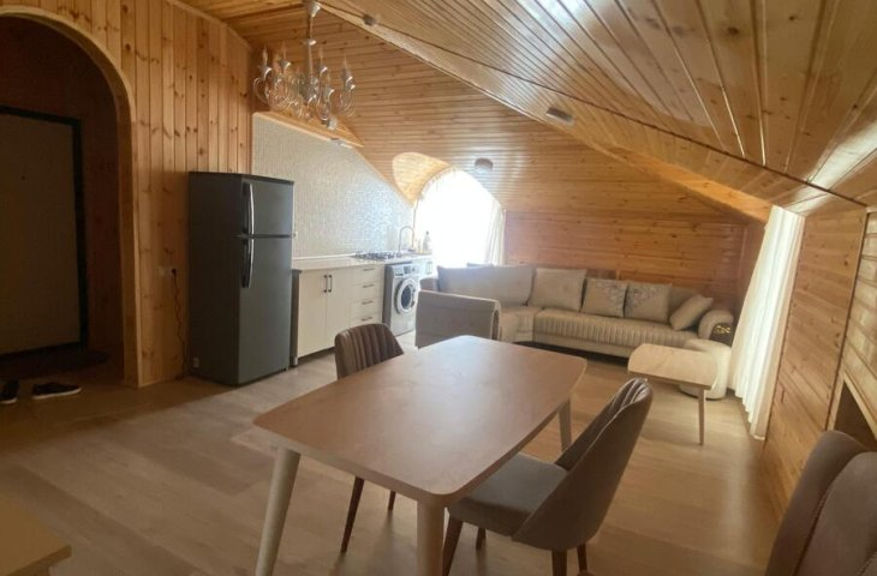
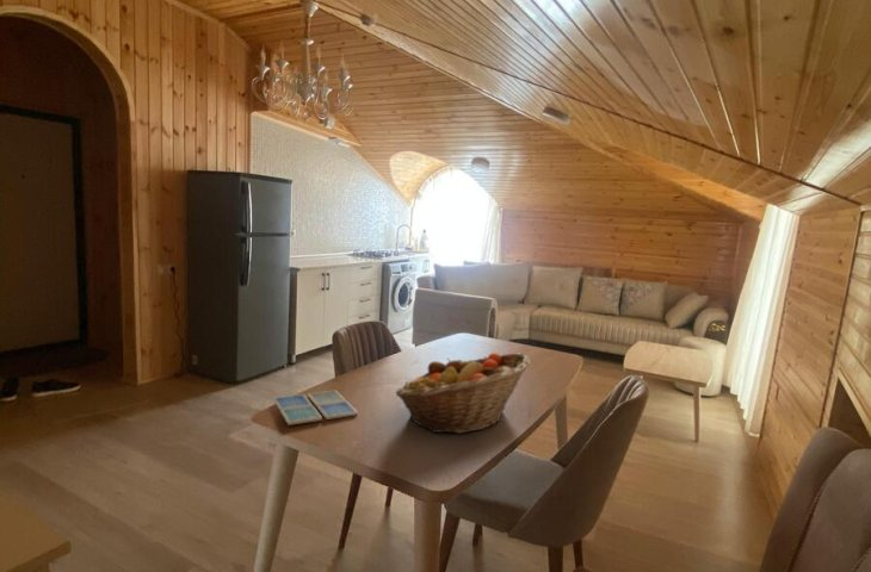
+ fruit basket [395,352,531,435]
+ drink coaster [272,390,359,427]
